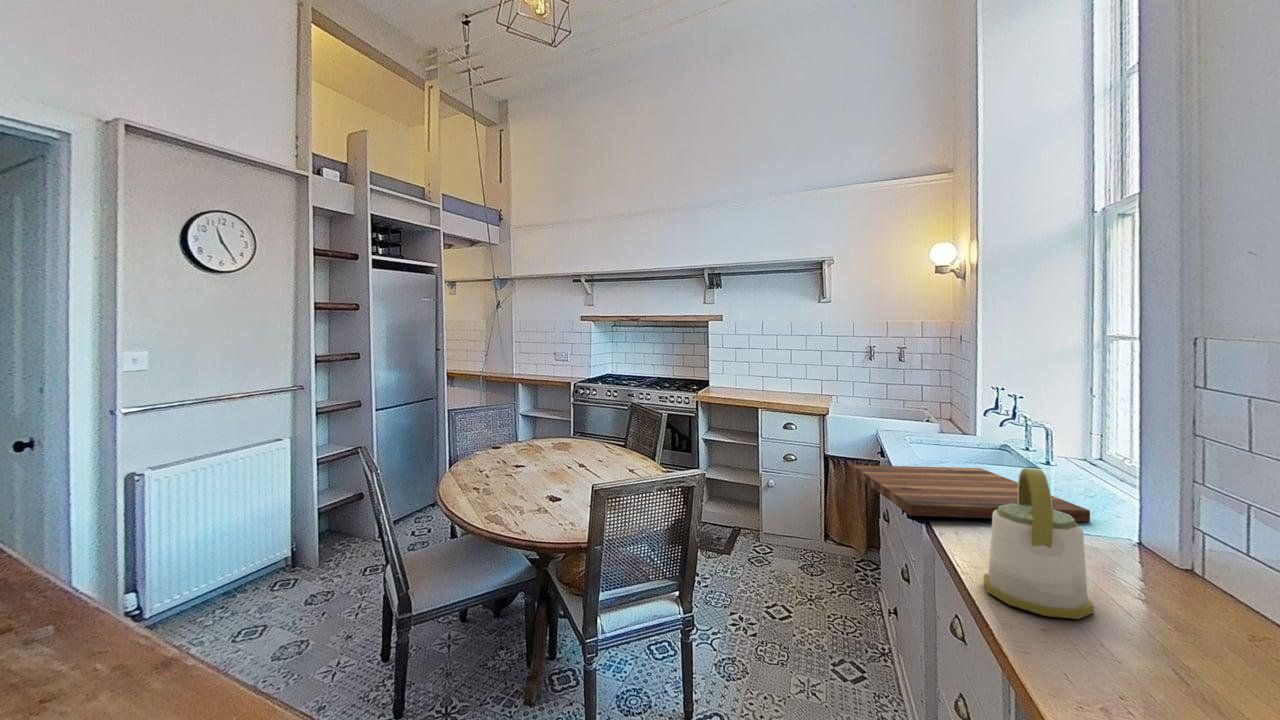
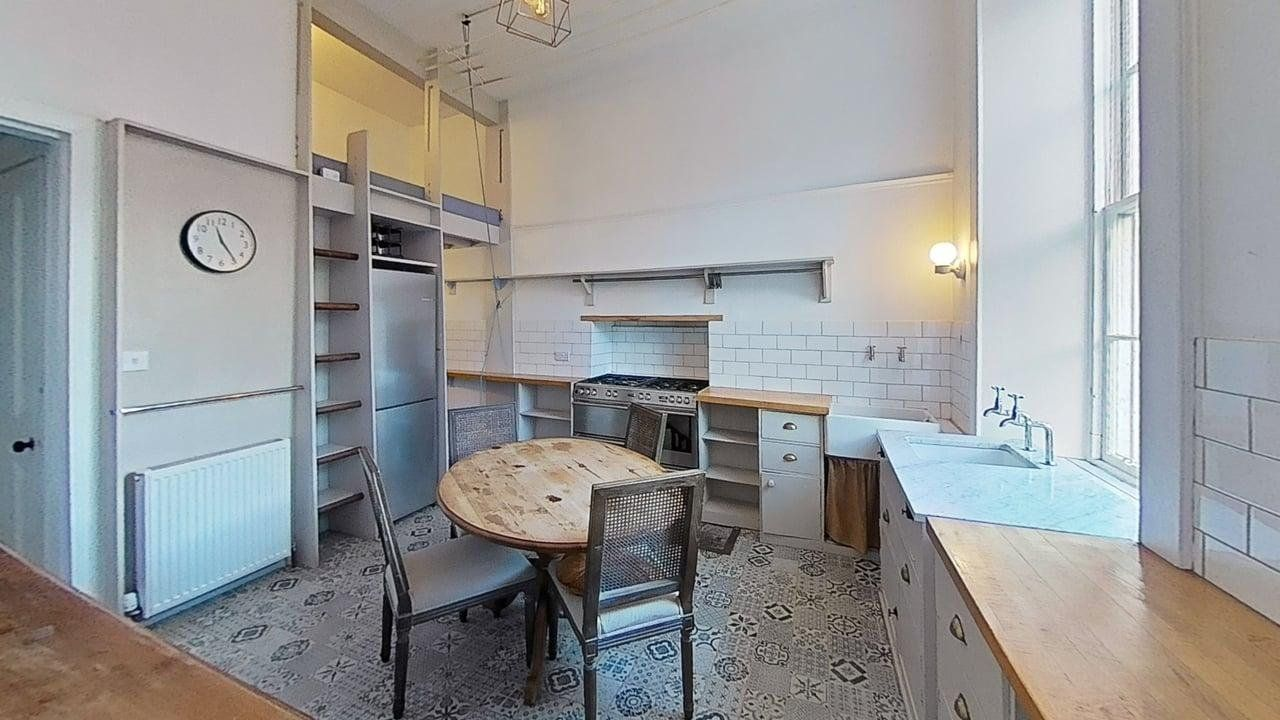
- cutting board [851,464,1091,523]
- kettle [983,467,1095,620]
